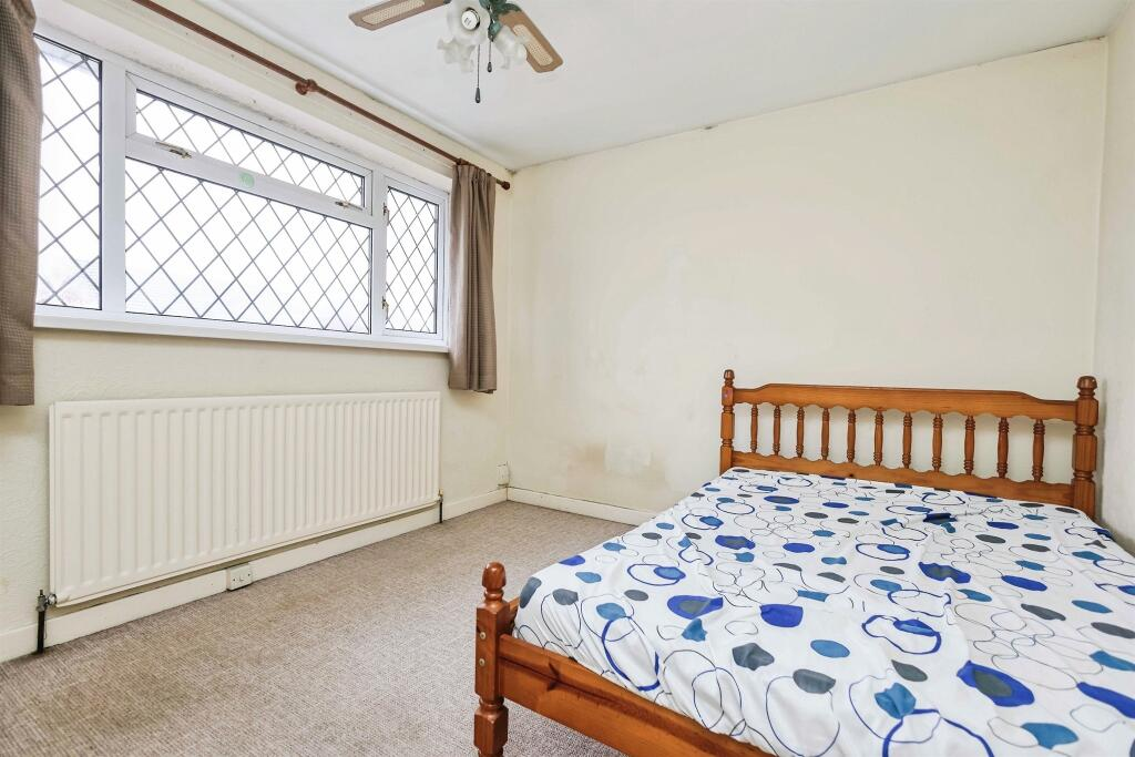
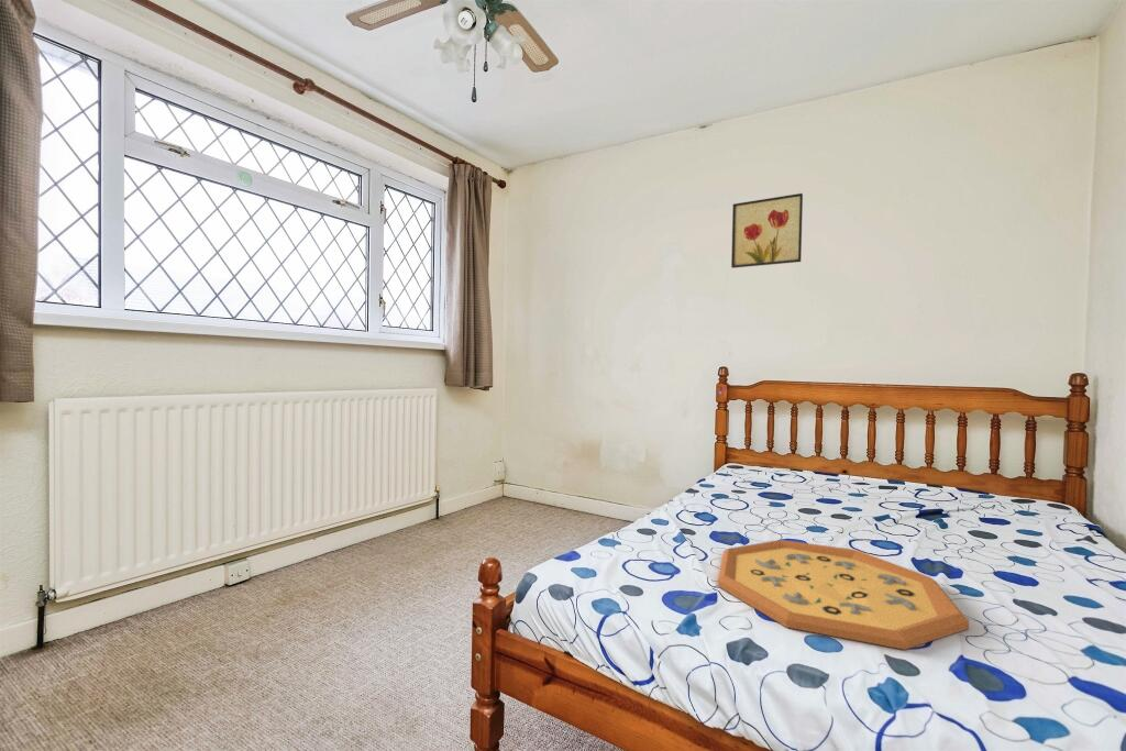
+ wall art [730,192,804,269]
+ decorative tray [717,539,970,651]
